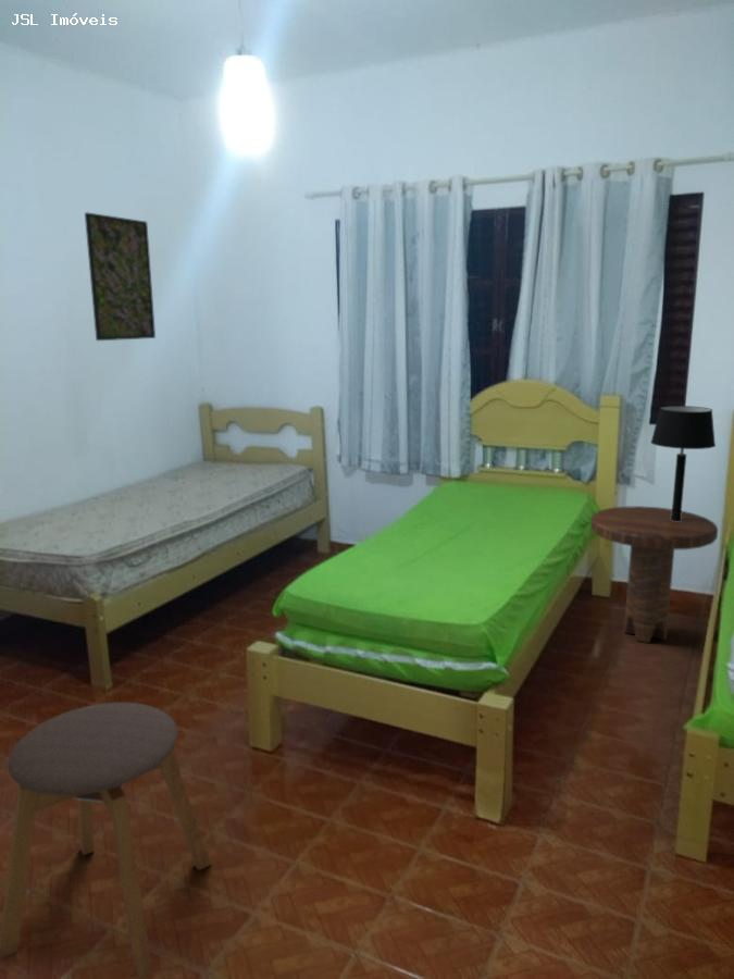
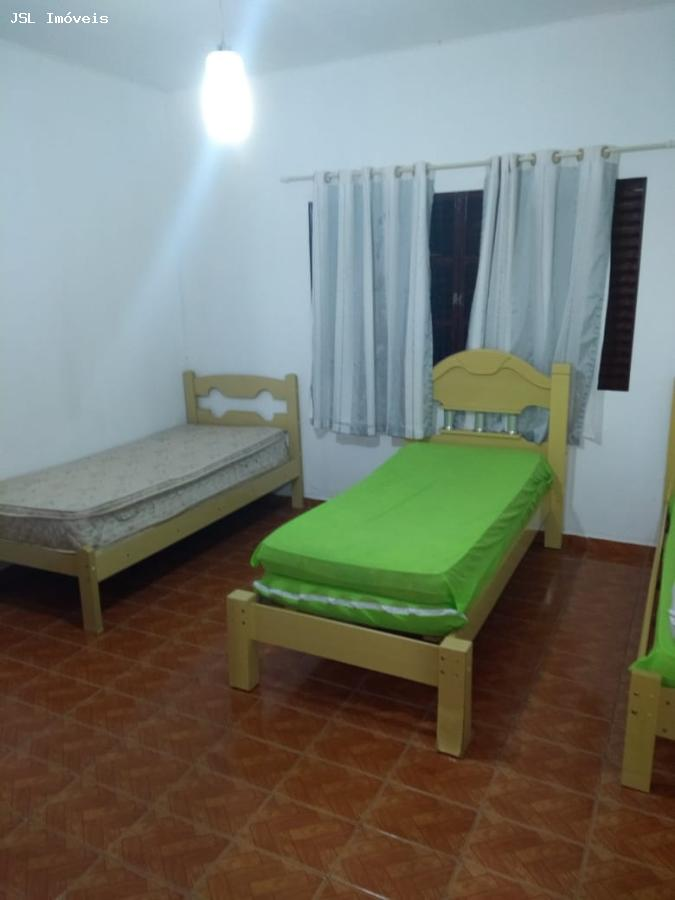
- side table [589,505,719,644]
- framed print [84,211,157,342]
- stool [0,702,213,979]
- table lamp [649,405,717,521]
